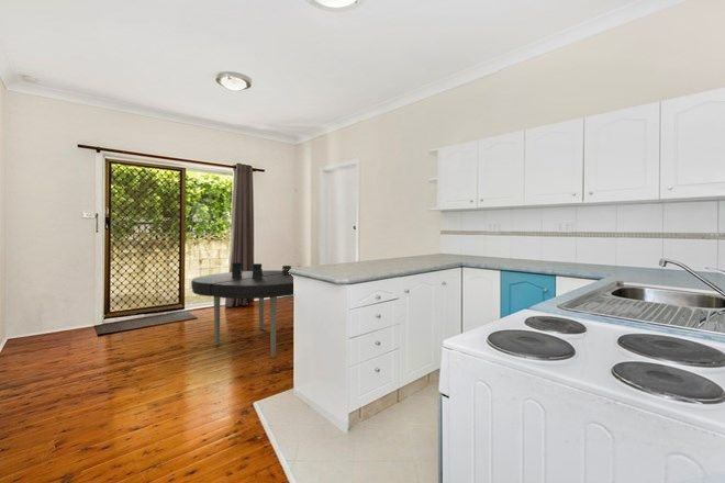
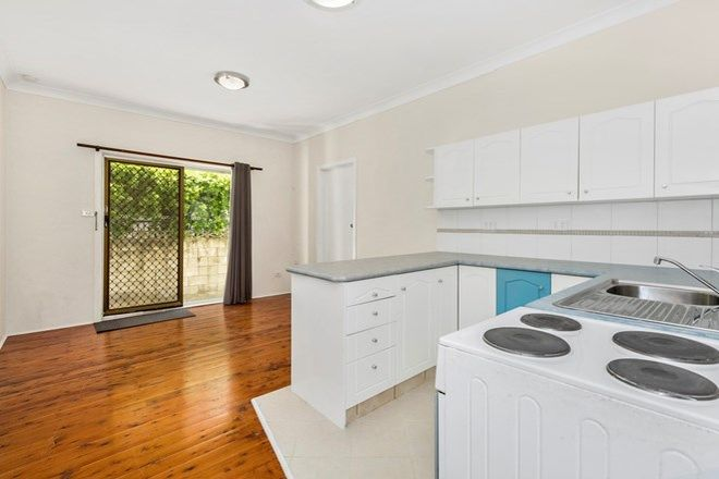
- dining table [190,261,293,358]
